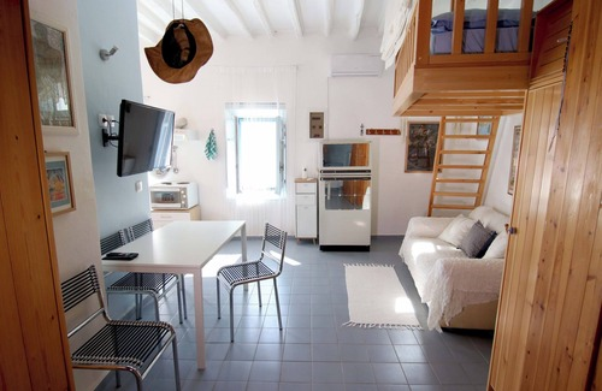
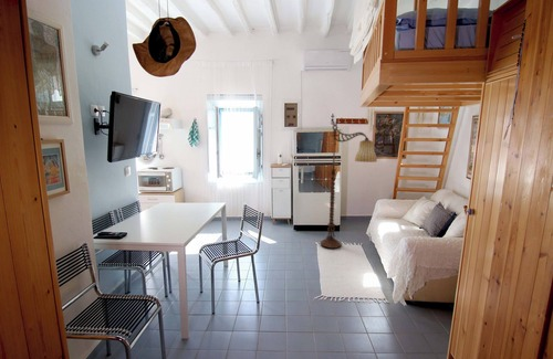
+ floor lamp [319,120,378,250]
